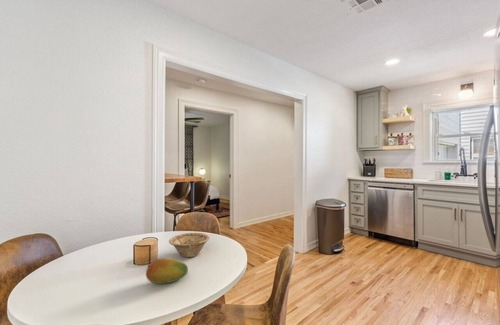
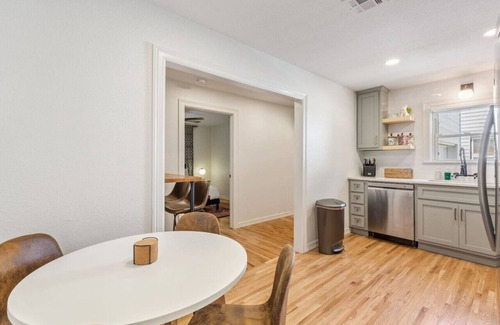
- fruit [145,257,189,285]
- dish [168,232,211,258]
